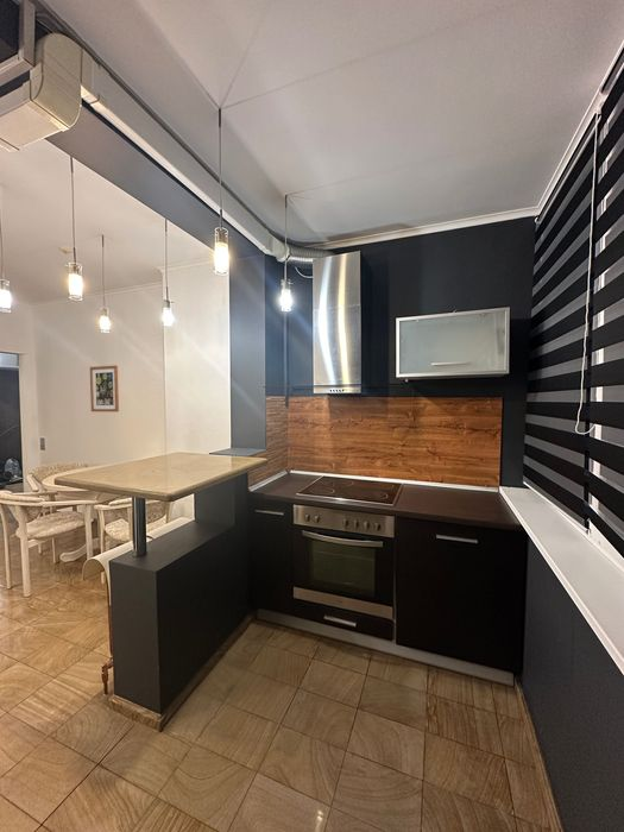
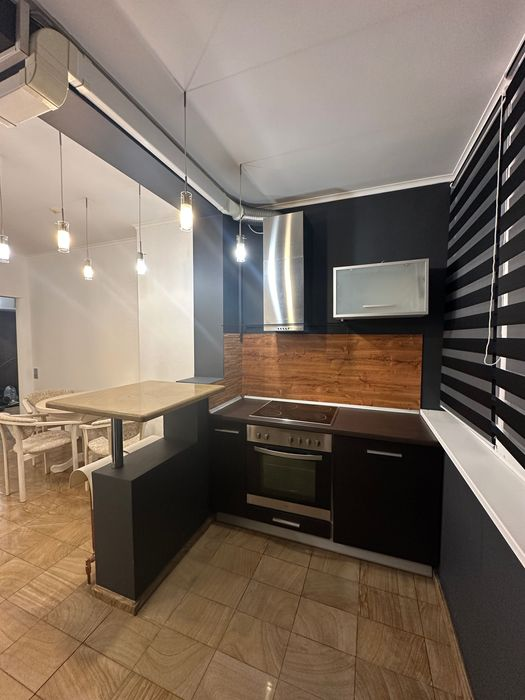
- wall art [89,365,120,412]
